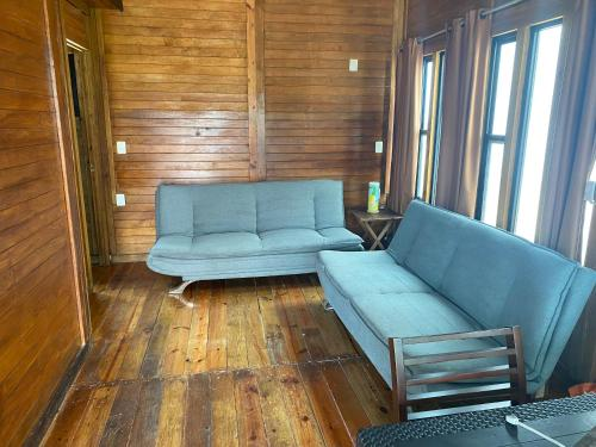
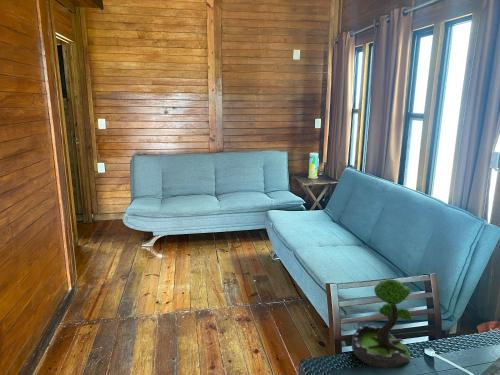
+ plant [351,278,412,369]
